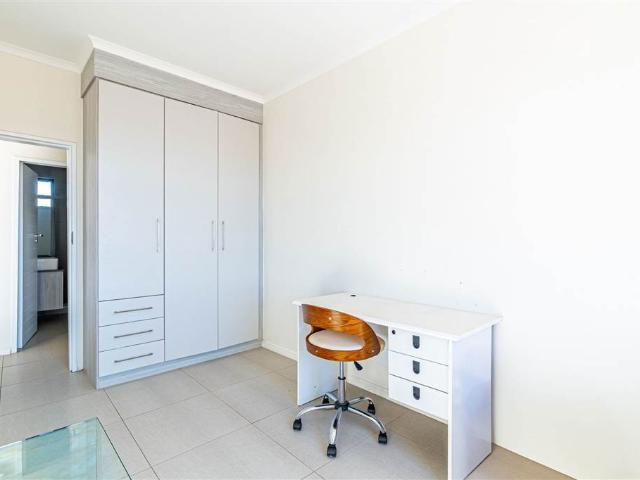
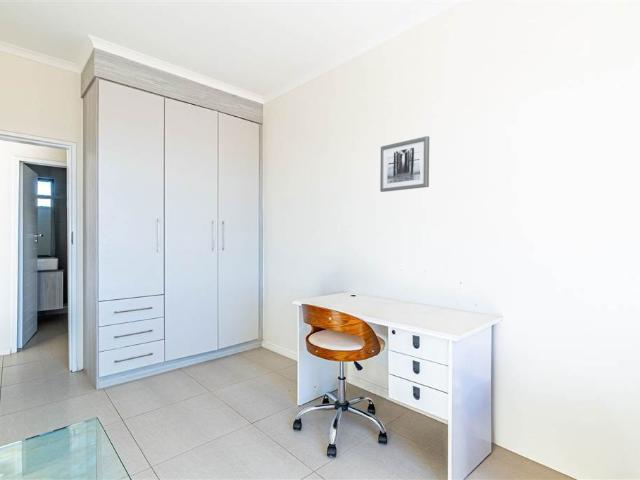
+ wall art [379,135,430,193]
